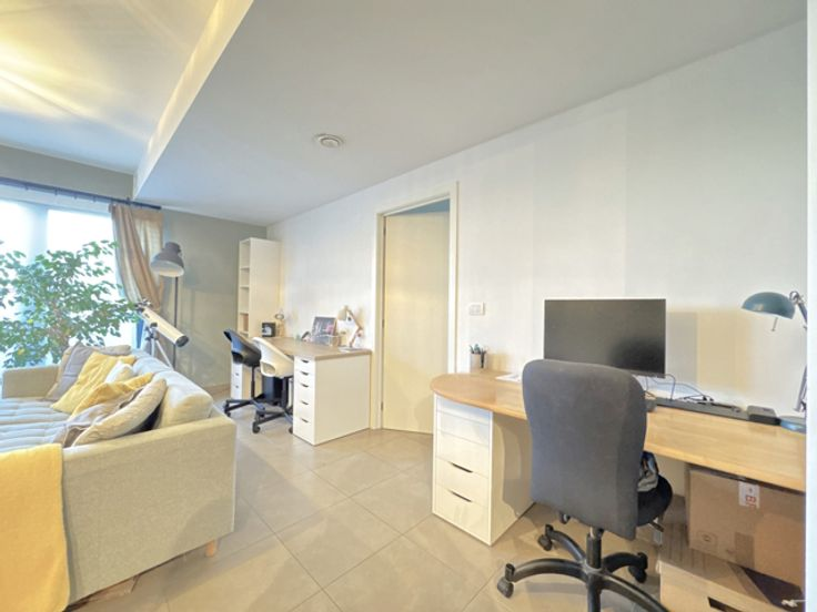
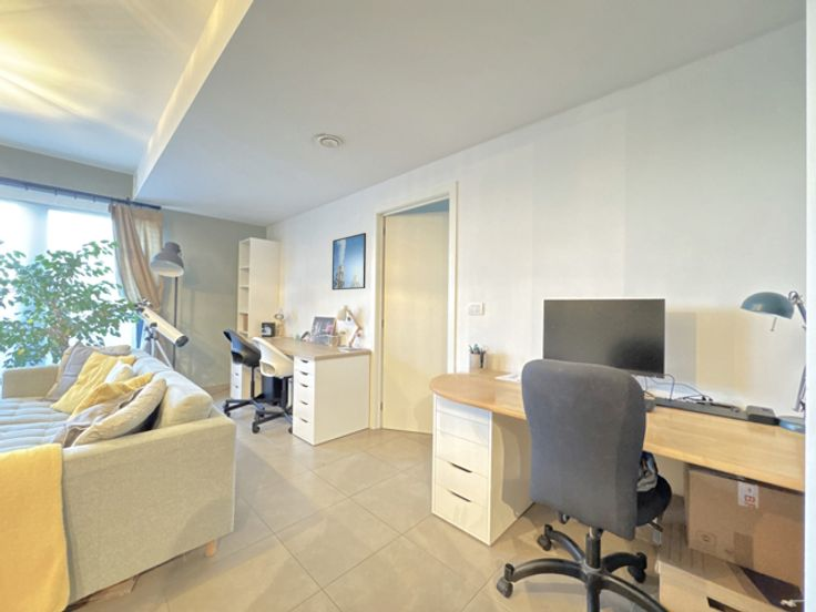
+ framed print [332,232,367,292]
